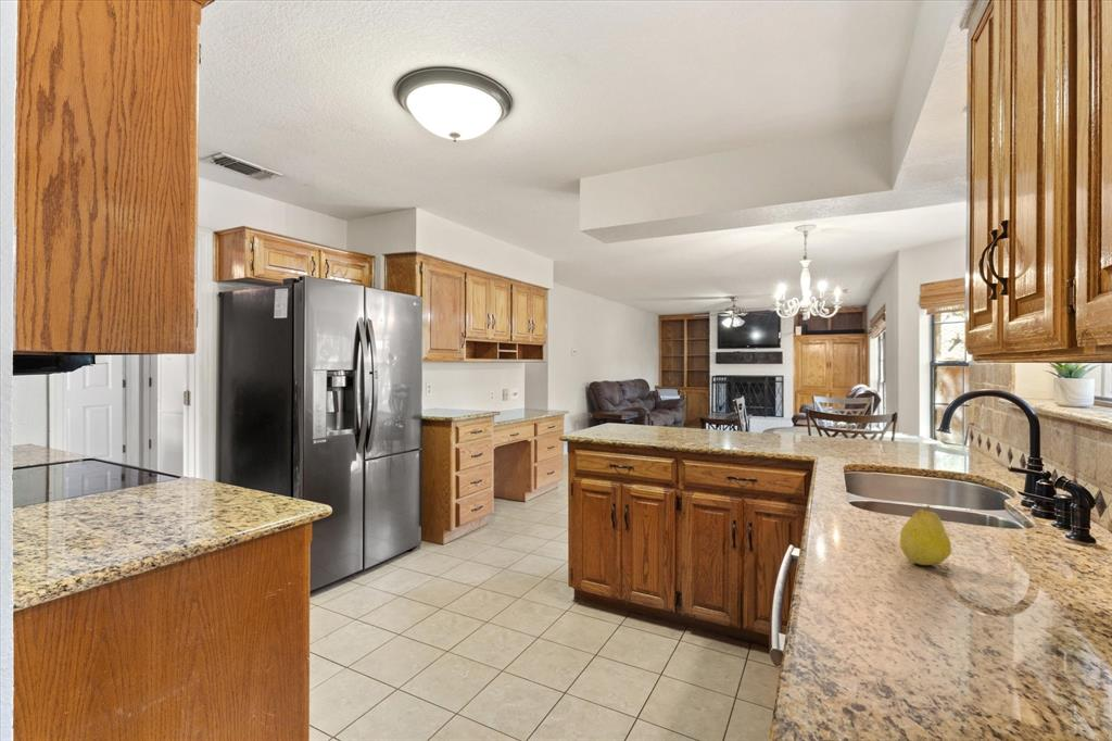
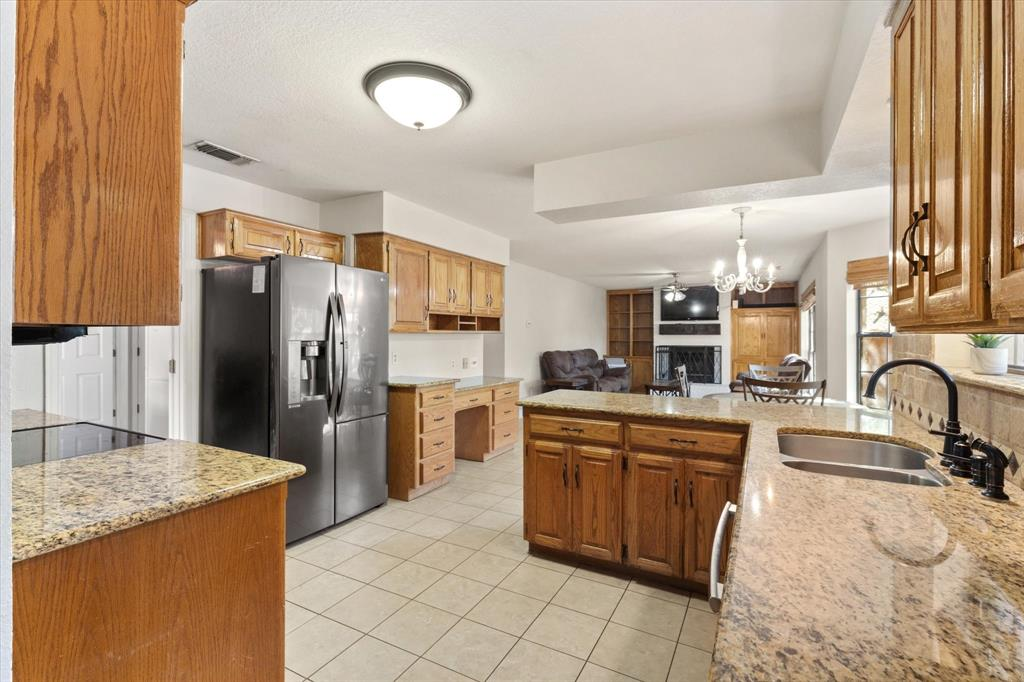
- fruit [899,504,952,566]
